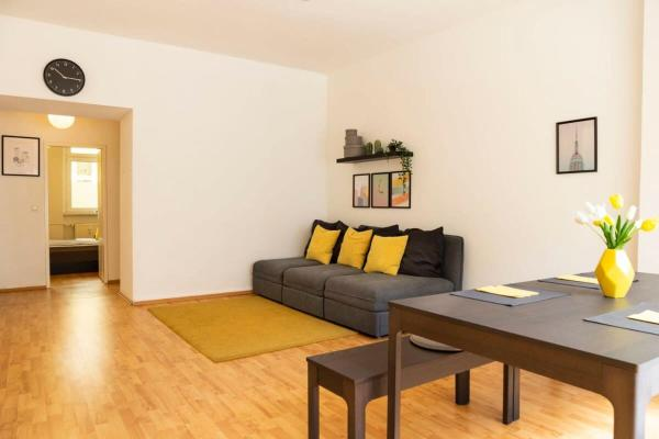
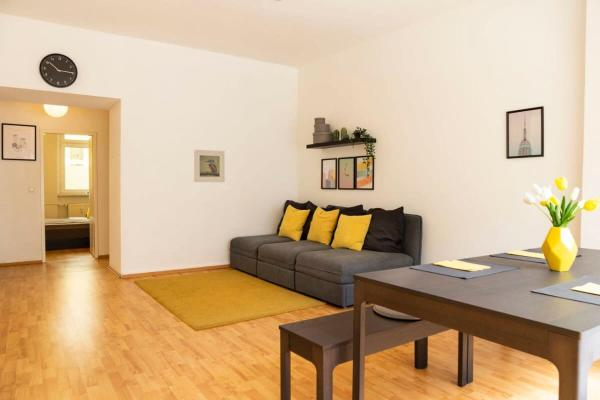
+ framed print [193,149,226,183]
